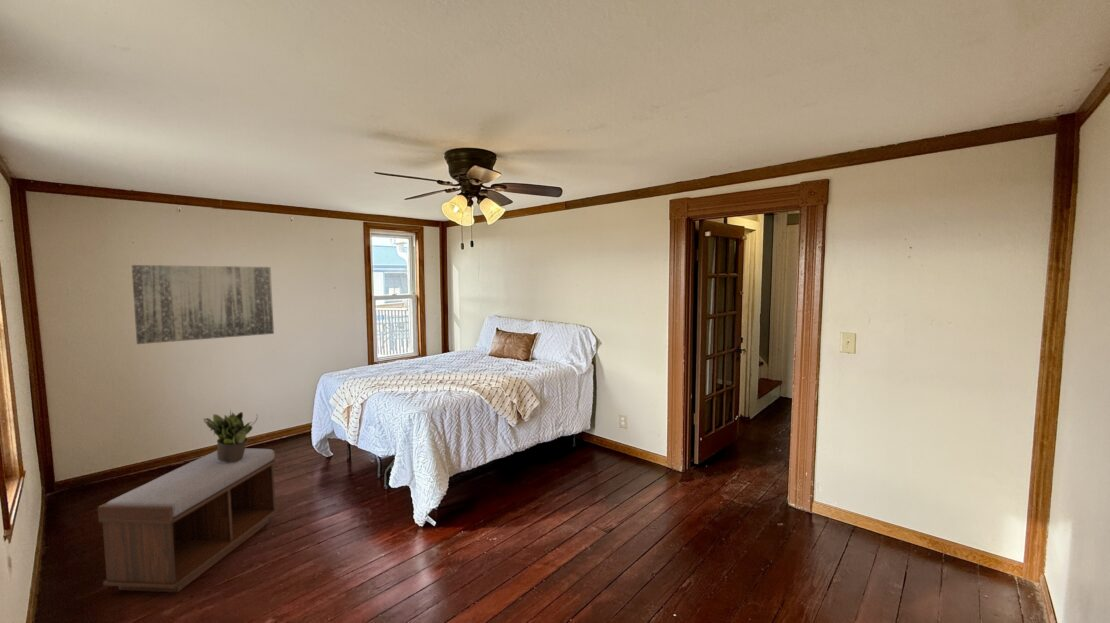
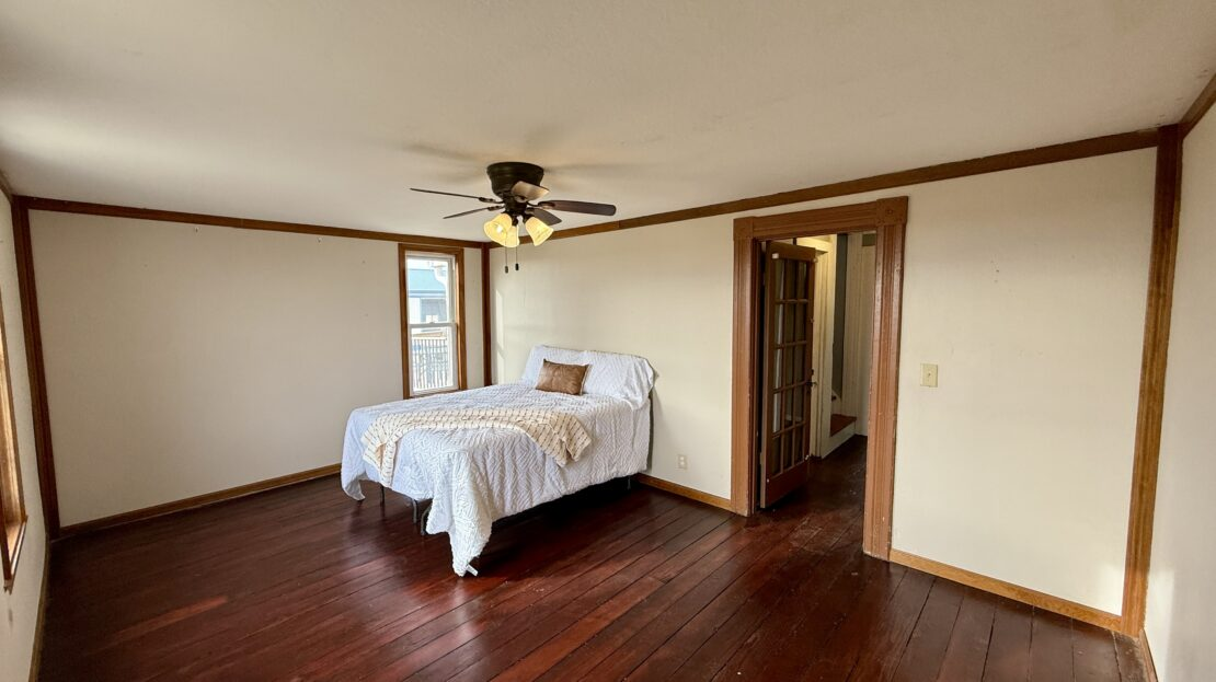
- bench [97,448,279,593]
- wall art [131,264,275,345]
- potted plant [203,408,259,462]
